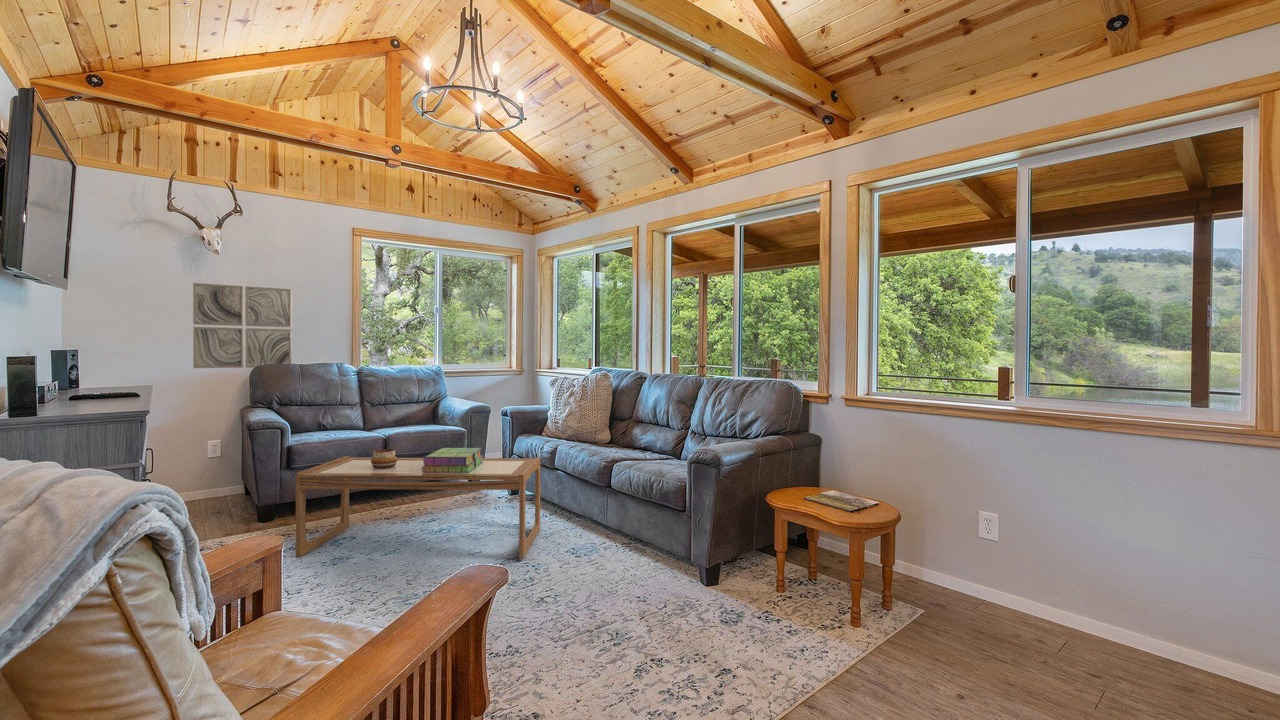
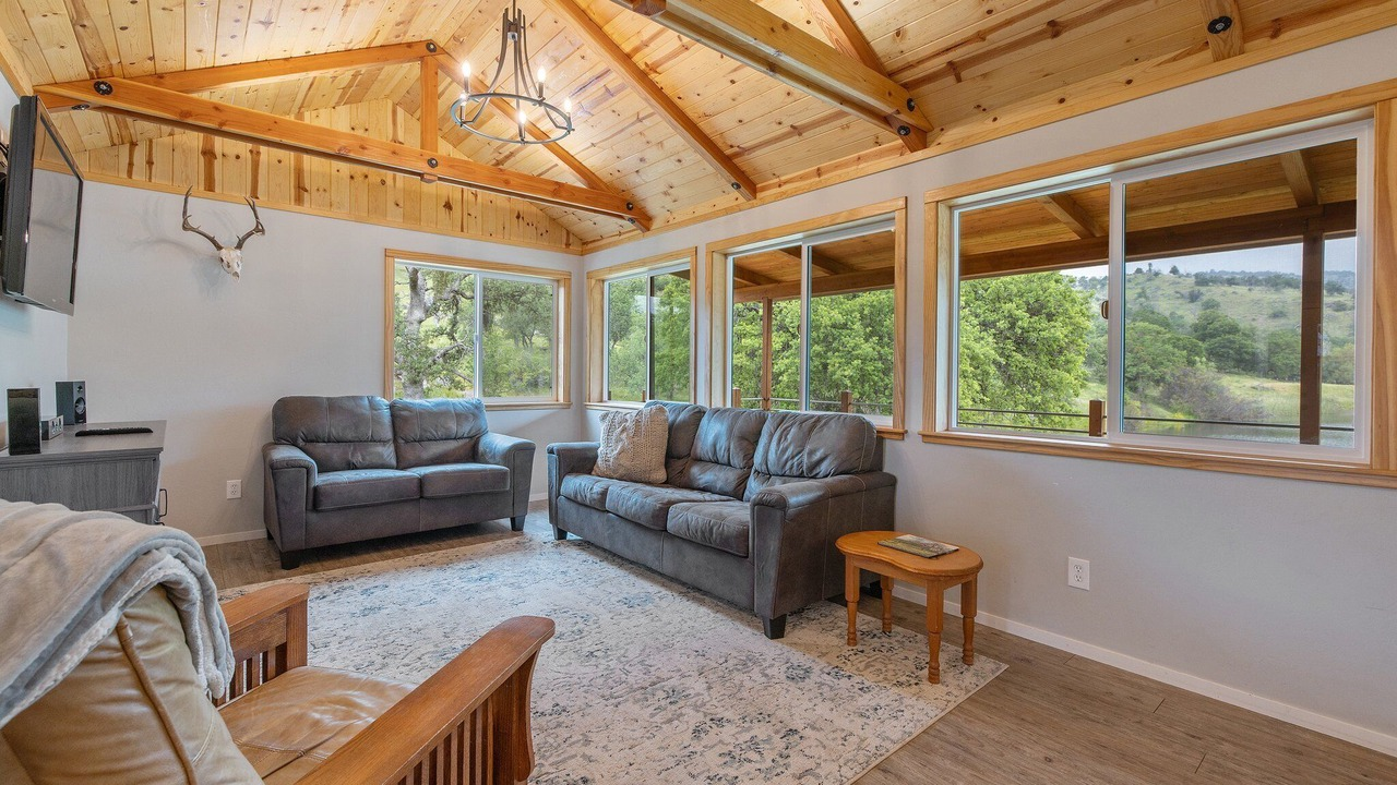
- stack of books [422,447,484,473]
- wall art [192,282,292,369]
- coffee table [295,455,541,560]
- decorative bowl [371,448,398,468]
